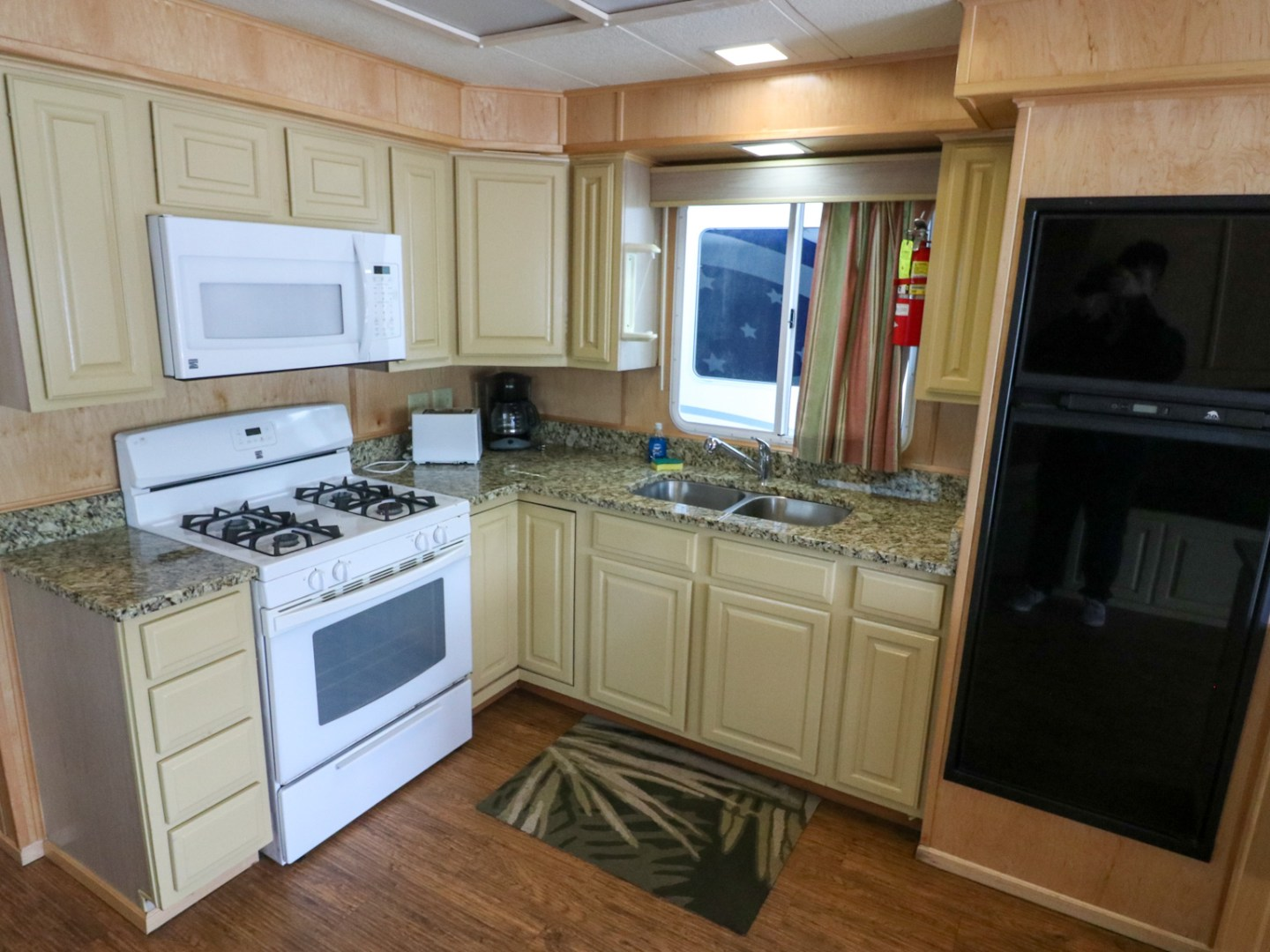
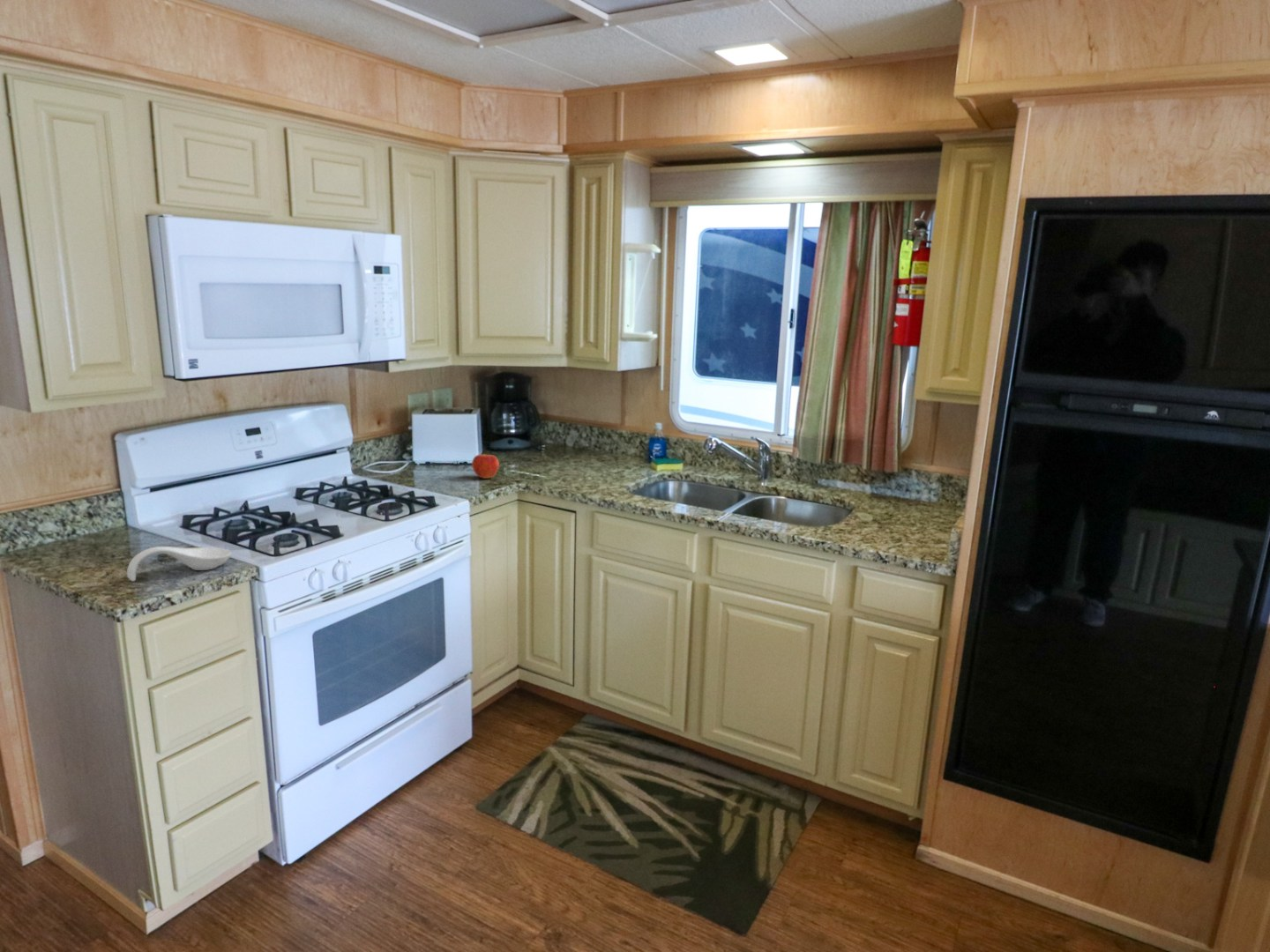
+ apple [471,450,500,480]
+ spoon rest [126,546,232,582]
